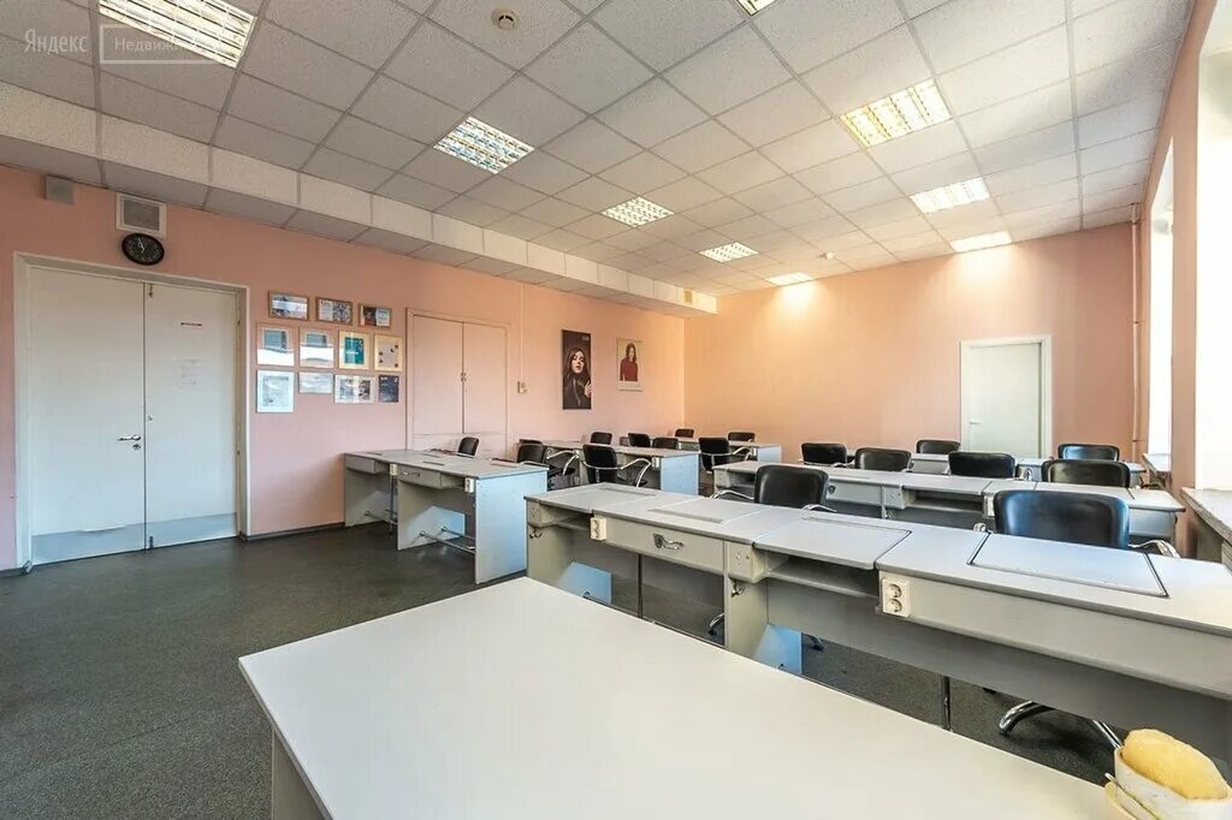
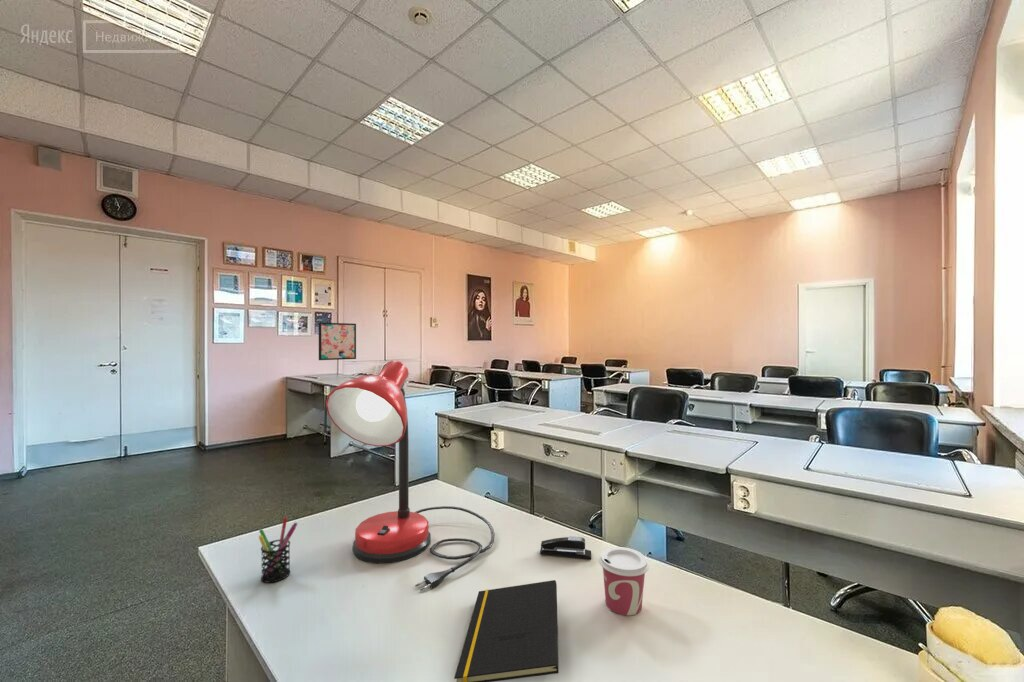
+ notepad [453,579,560,682]
+ pen holder [258,516,298,584]
+ desk lamp [325,360,496,592]
+ cup [598,546,650,616]
+ stapler [539,536,592,561]
+ wall art [318,322,357,361]
